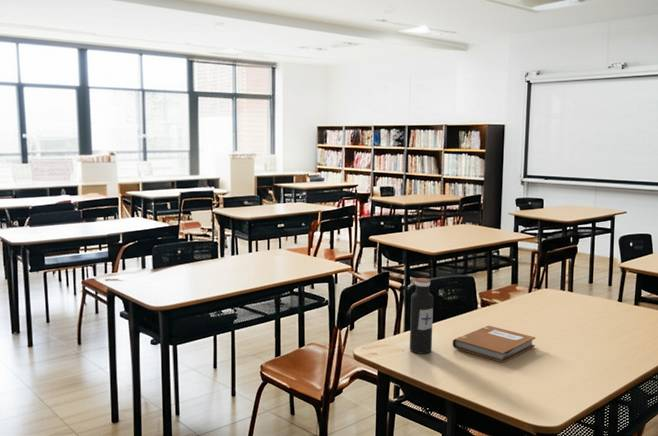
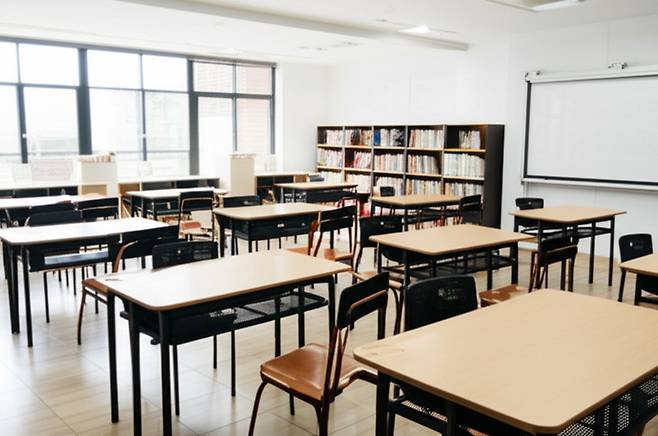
- water bottle [409,277,434,355]
- notebook [452,325,536,364]
